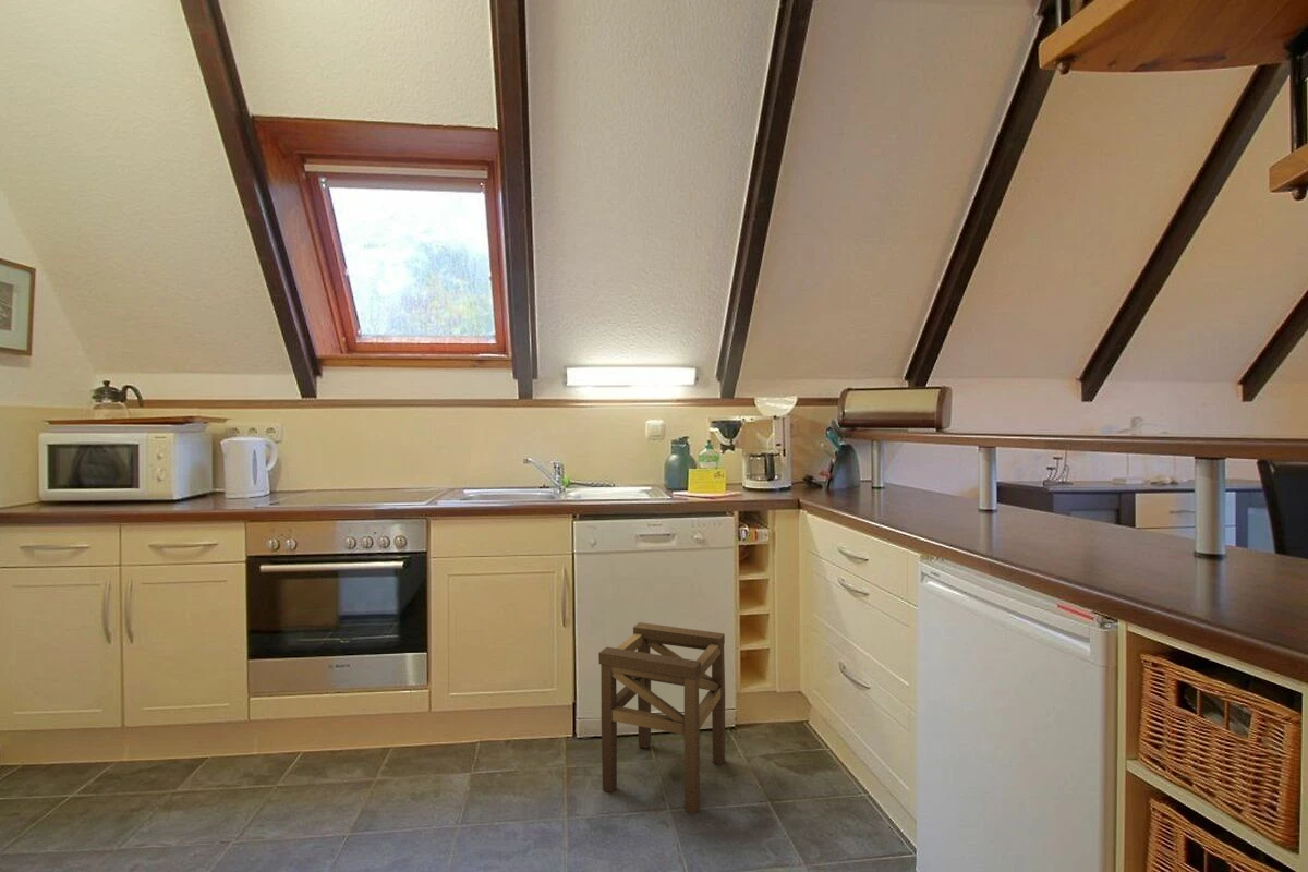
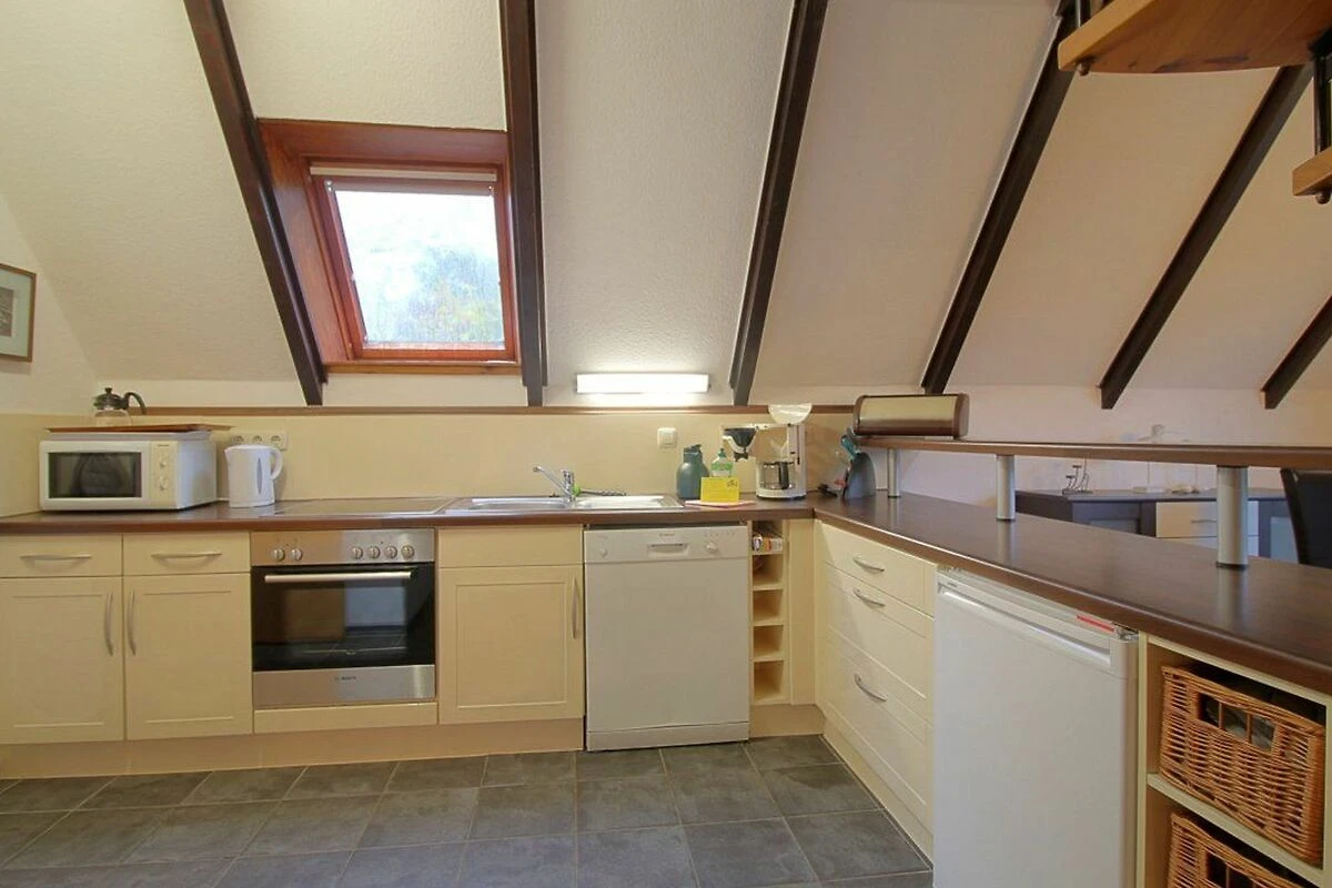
- stool [597,621,726,815]
